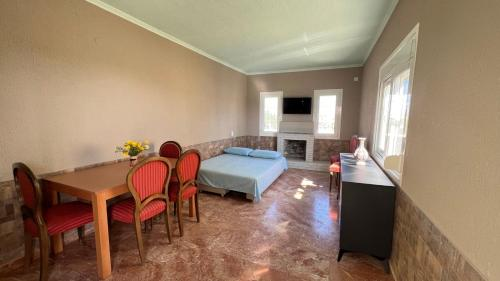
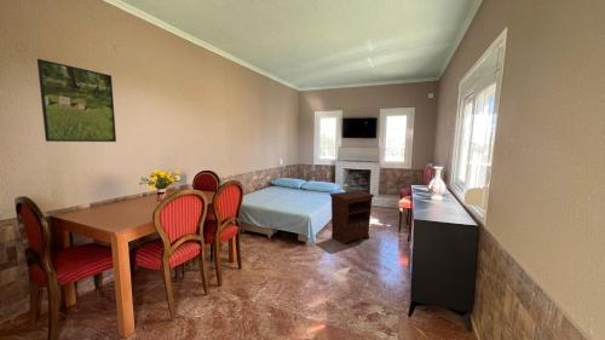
+ nightstand [329,189,375,246]
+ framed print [36,58,117,143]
